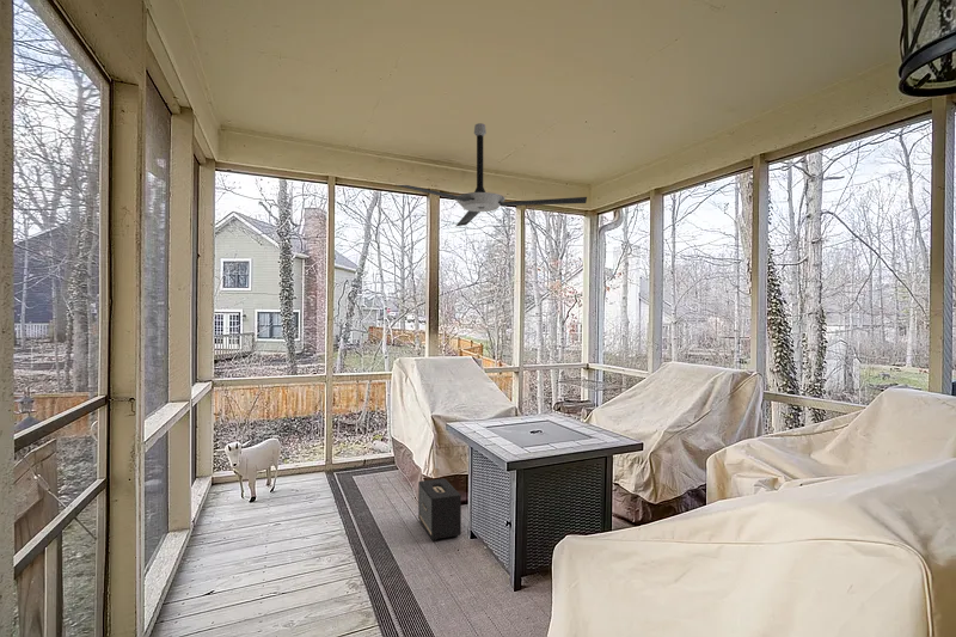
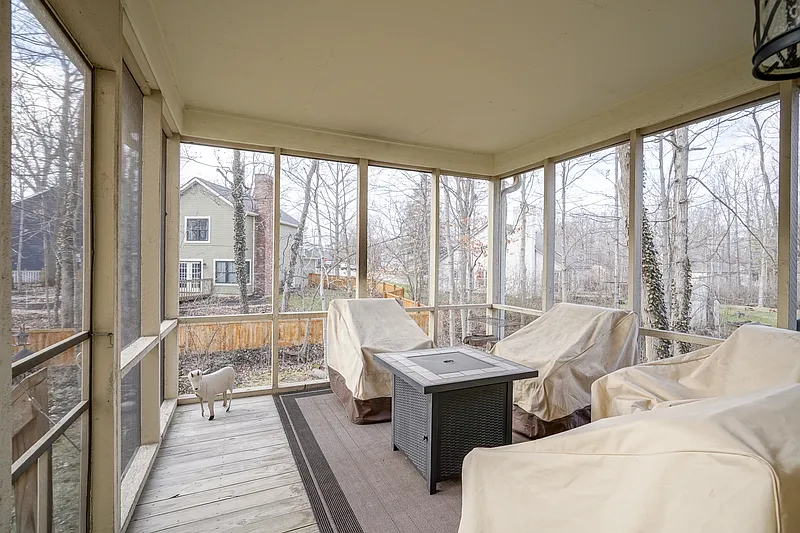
- ceiling fan [397,122,588,227]
- speaker [417,478,462,541]
